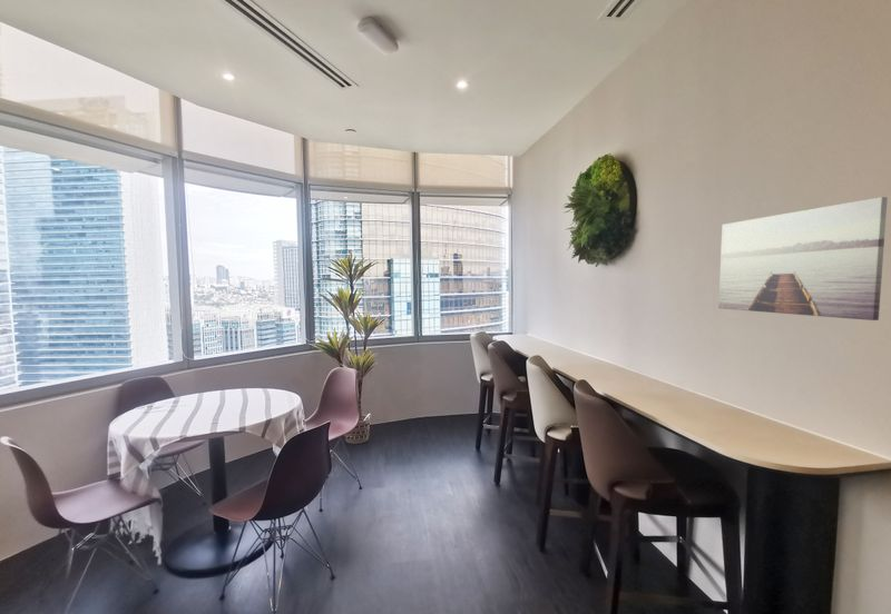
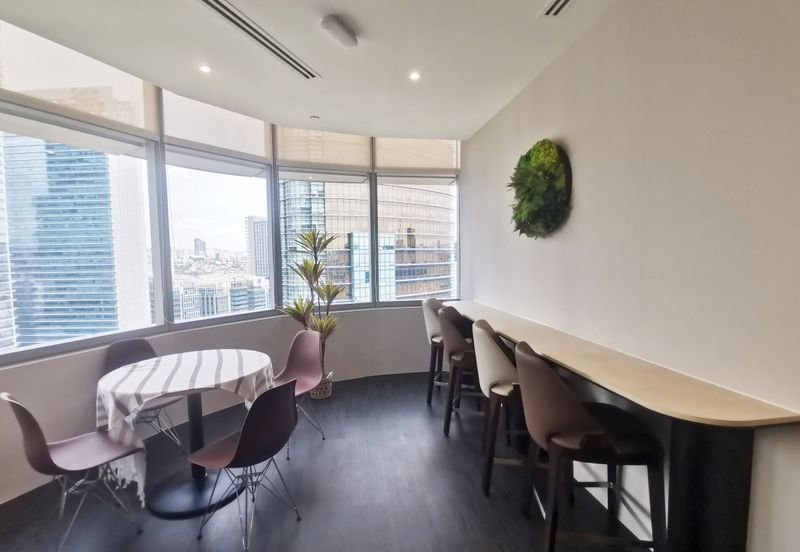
- wall art [717,196,889,321]
